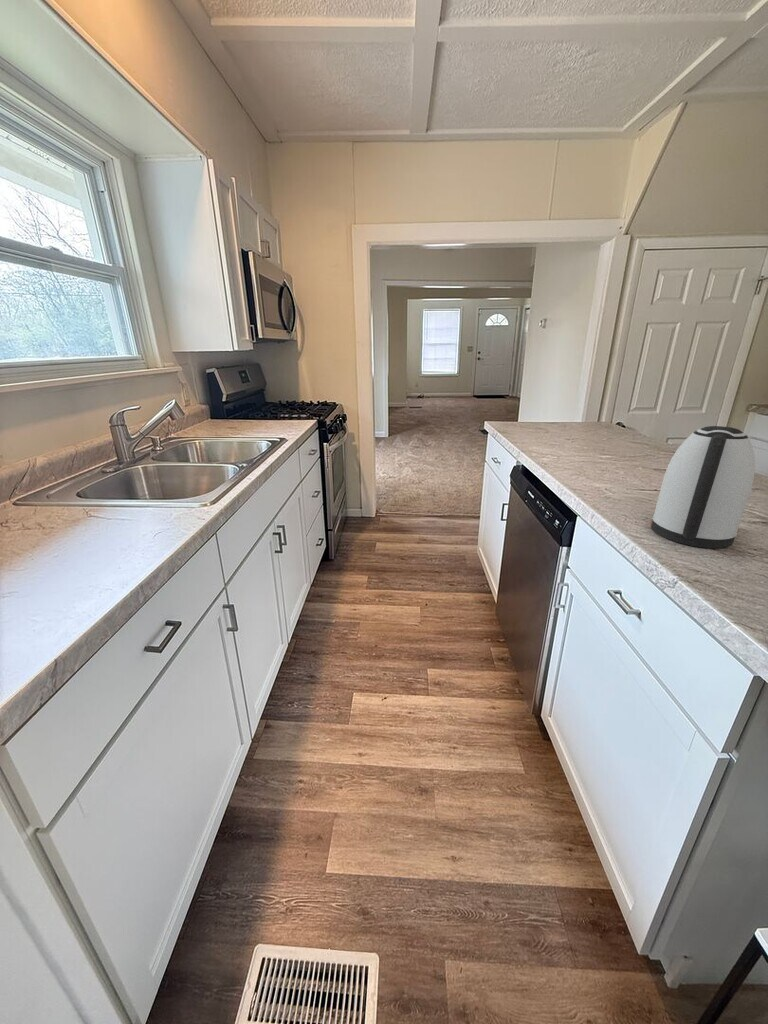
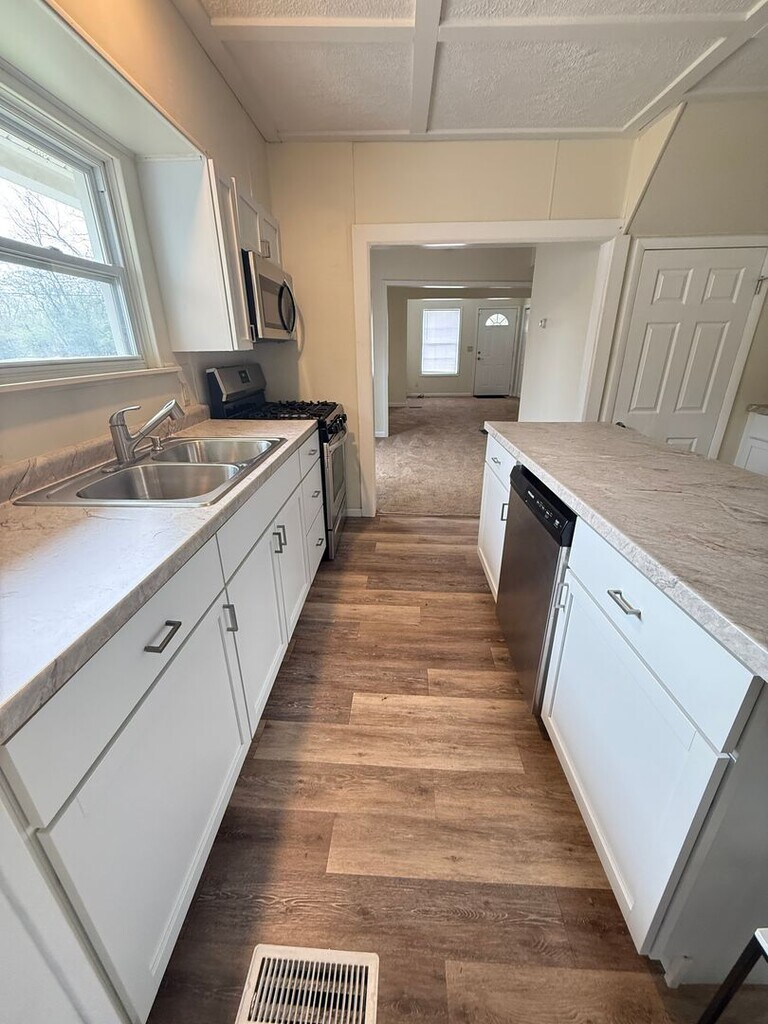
- kettle [650,425,756,549]
